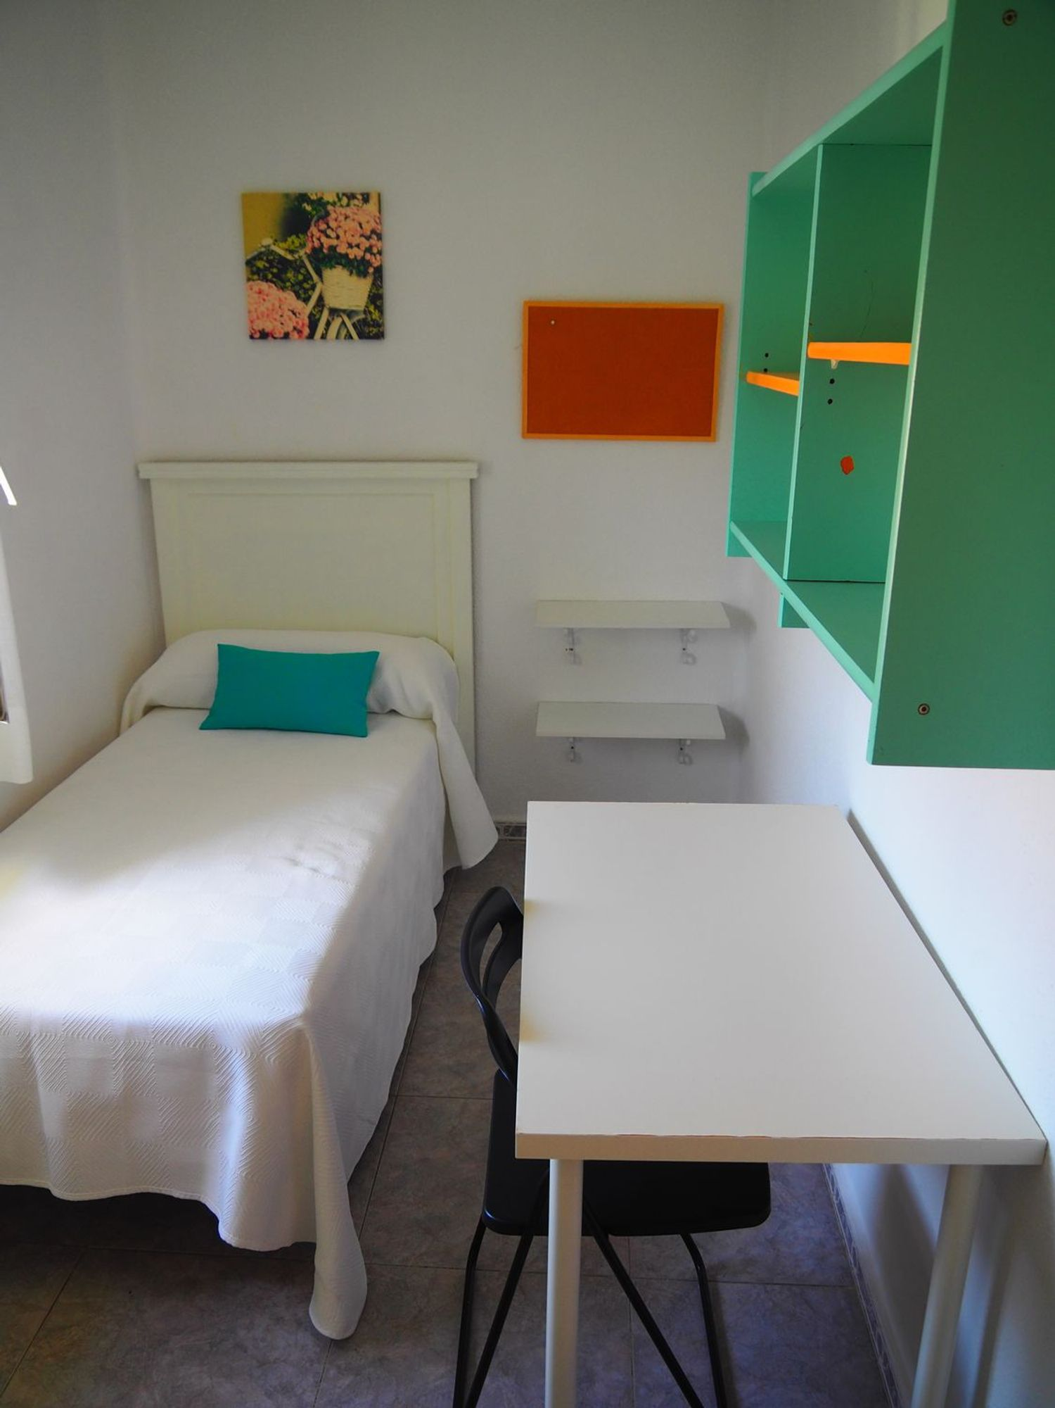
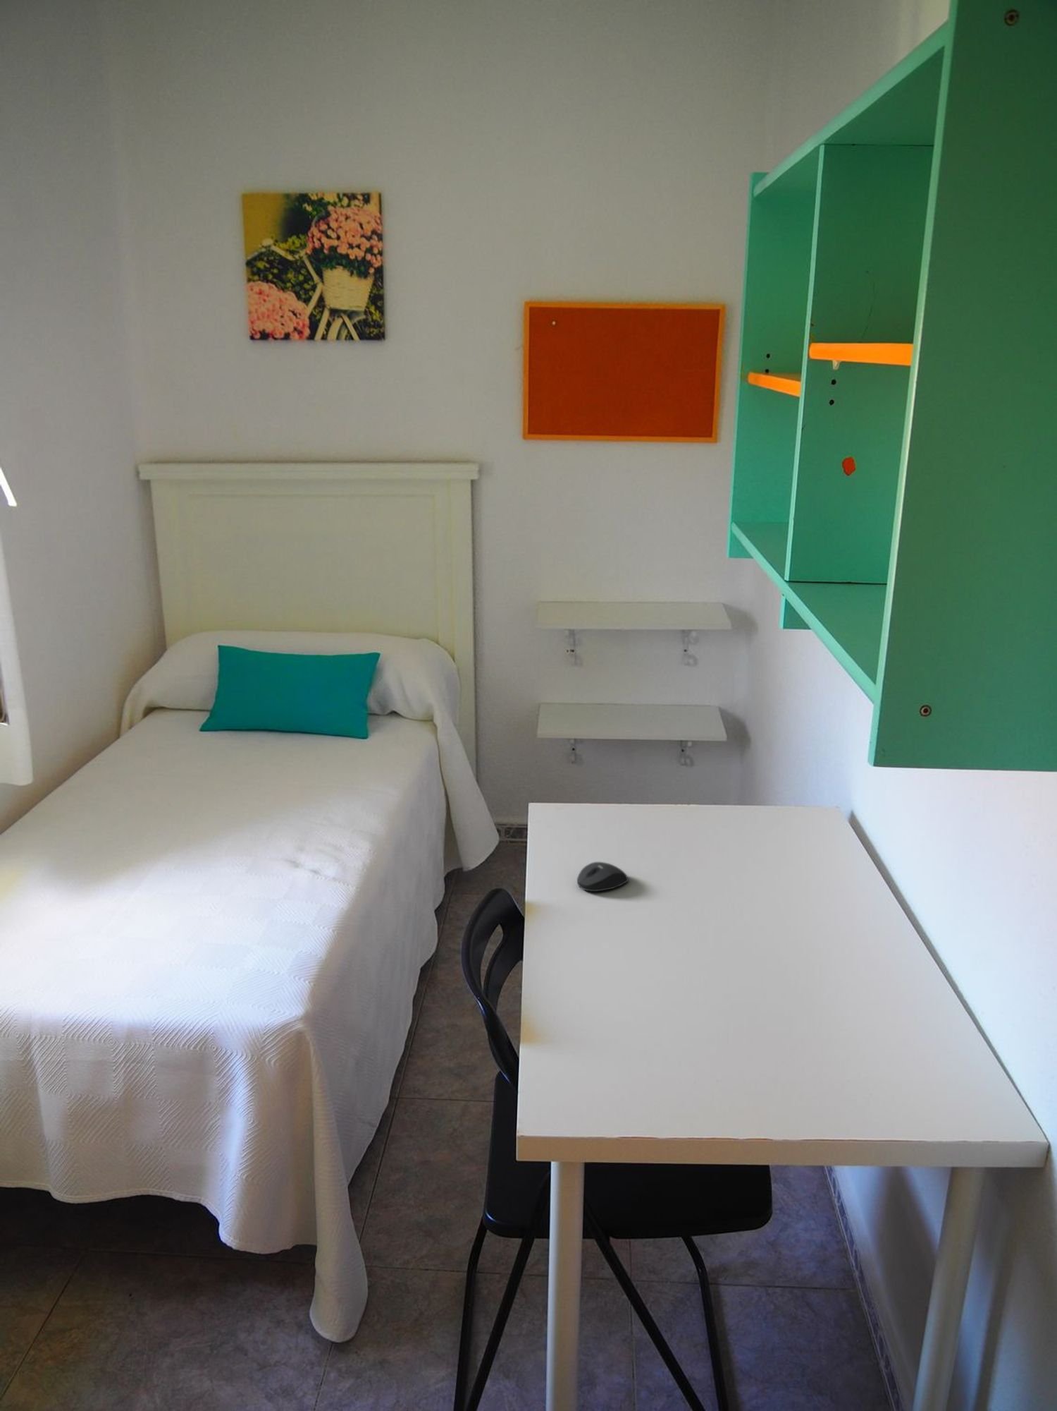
+ mouse [576,861,630,892]
